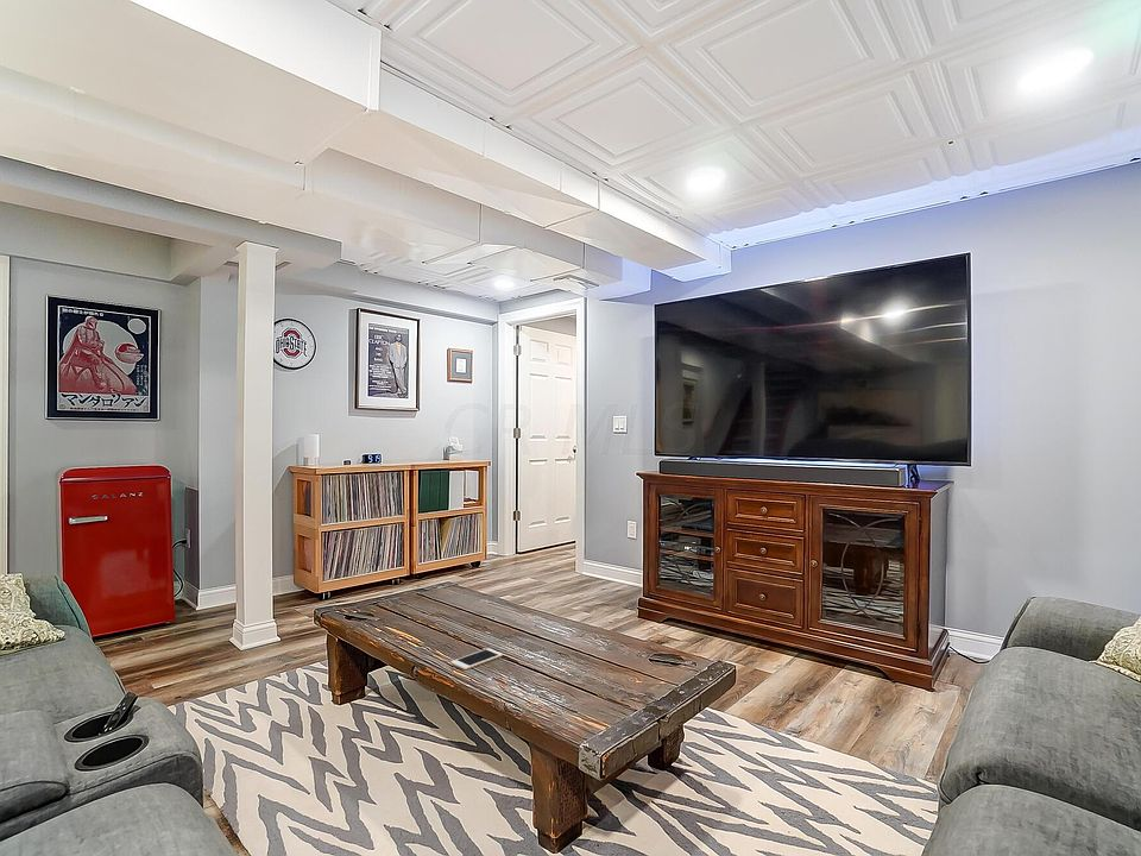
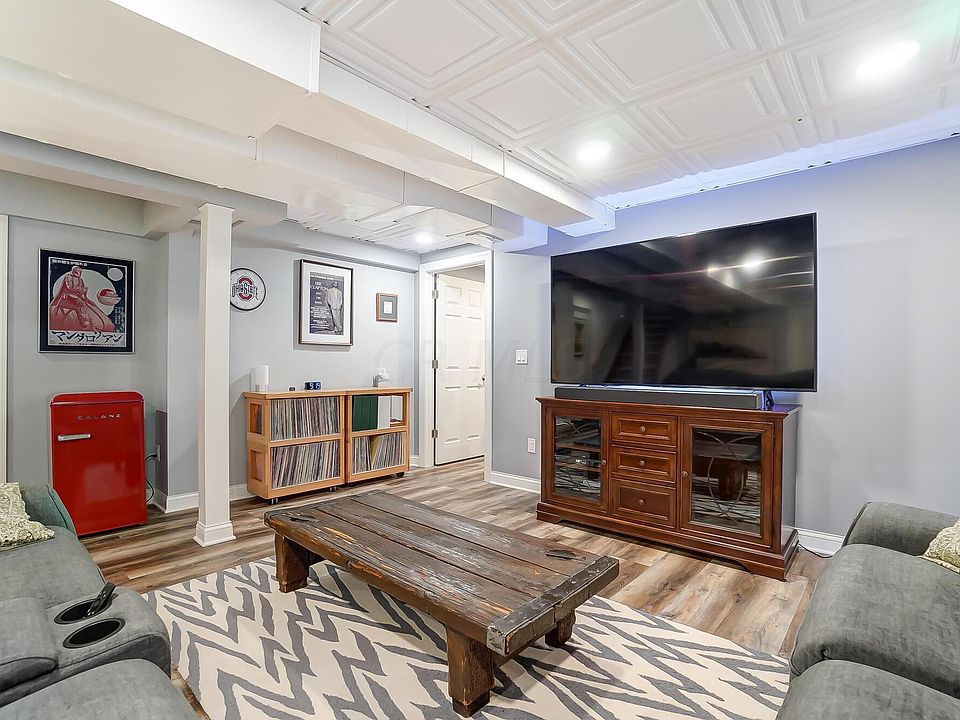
- cell phone [450,647,504,671]
